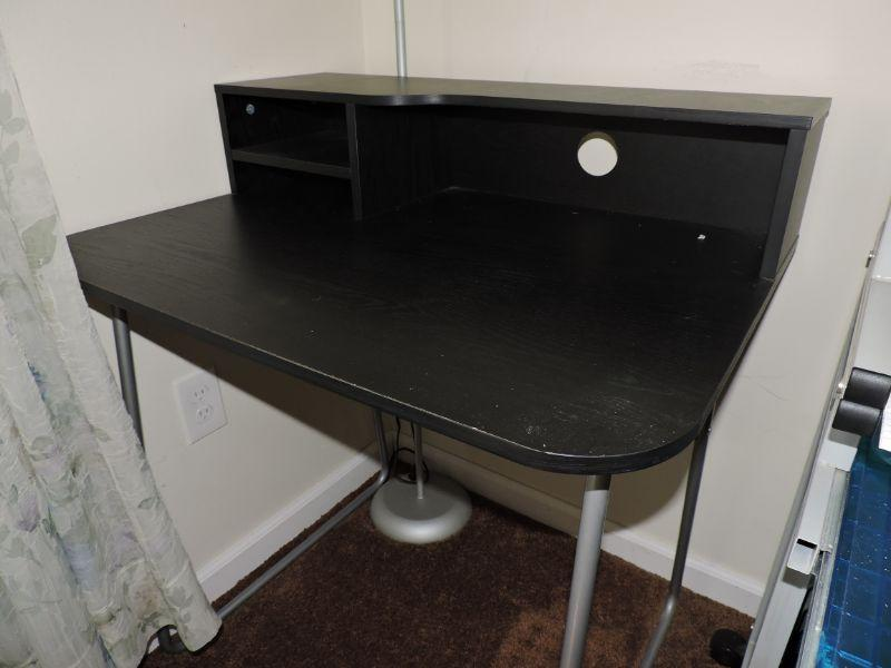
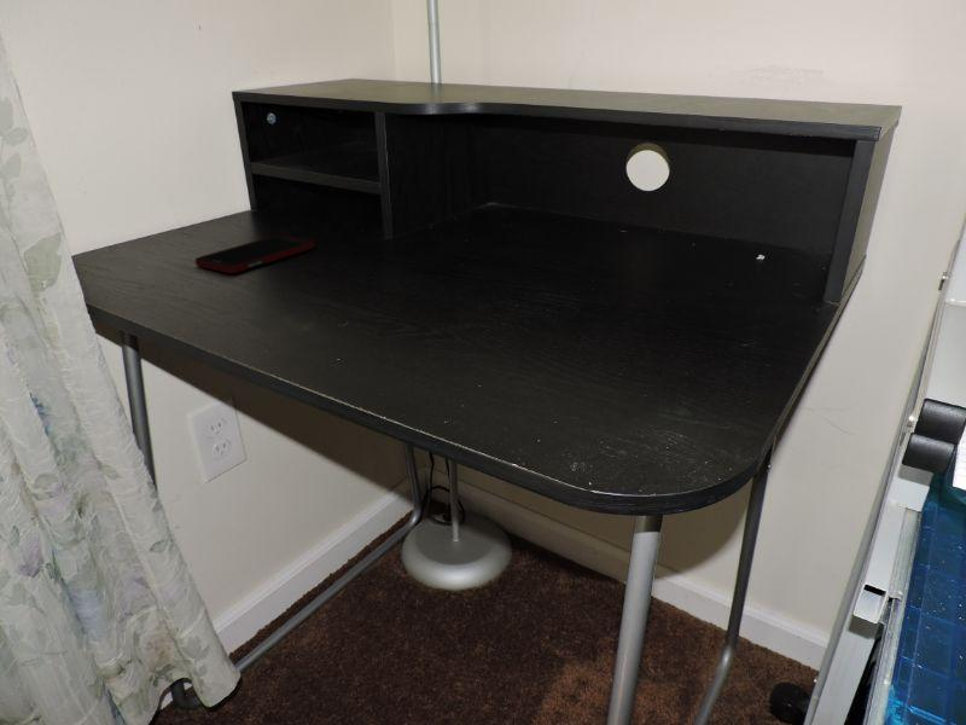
+ cell phone [194,234,315,274]
